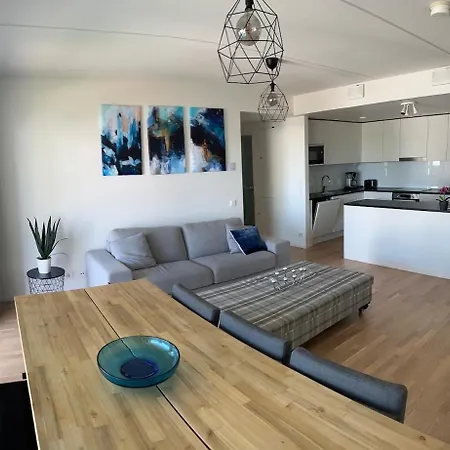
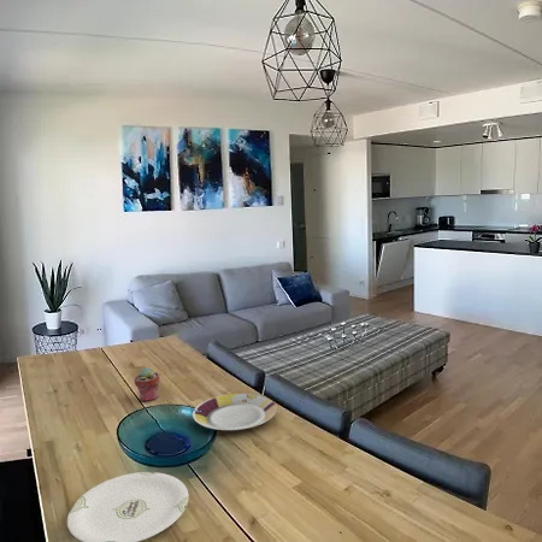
+ plate [66,471,190,542]
+ plate [192,393,278,432]
+ potted succulent [134,366,161,402]
